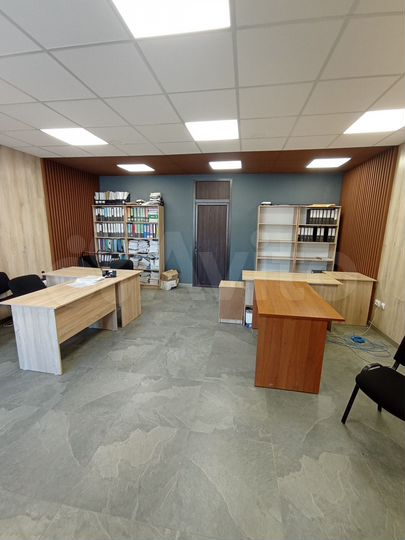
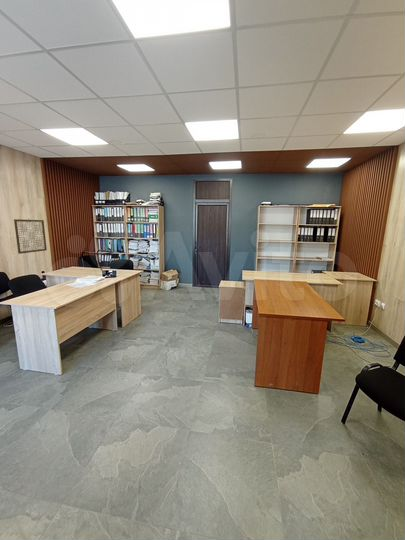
+ wall art [13,218,48,255]
